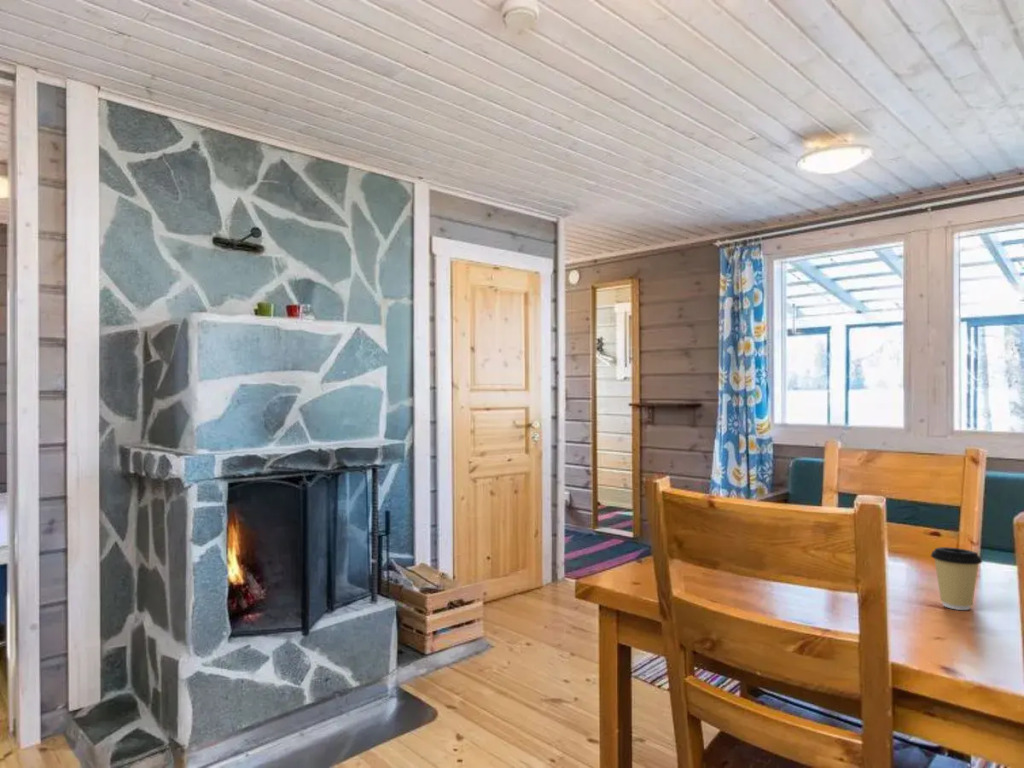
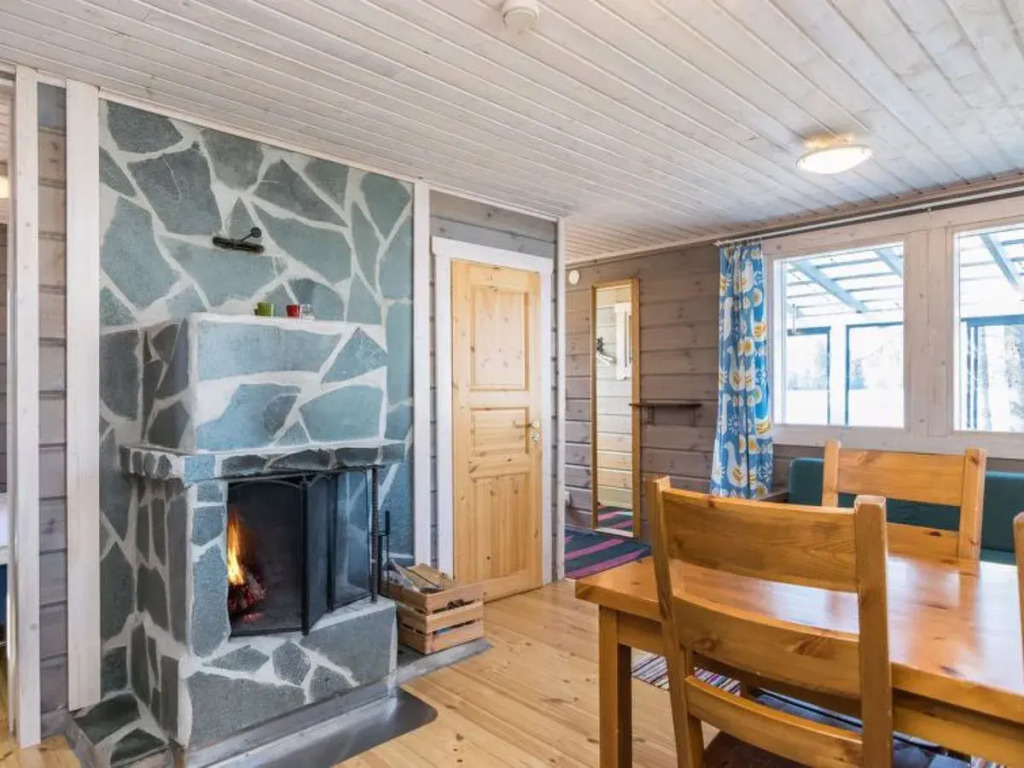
- coffee cup [930,546,983,611]
